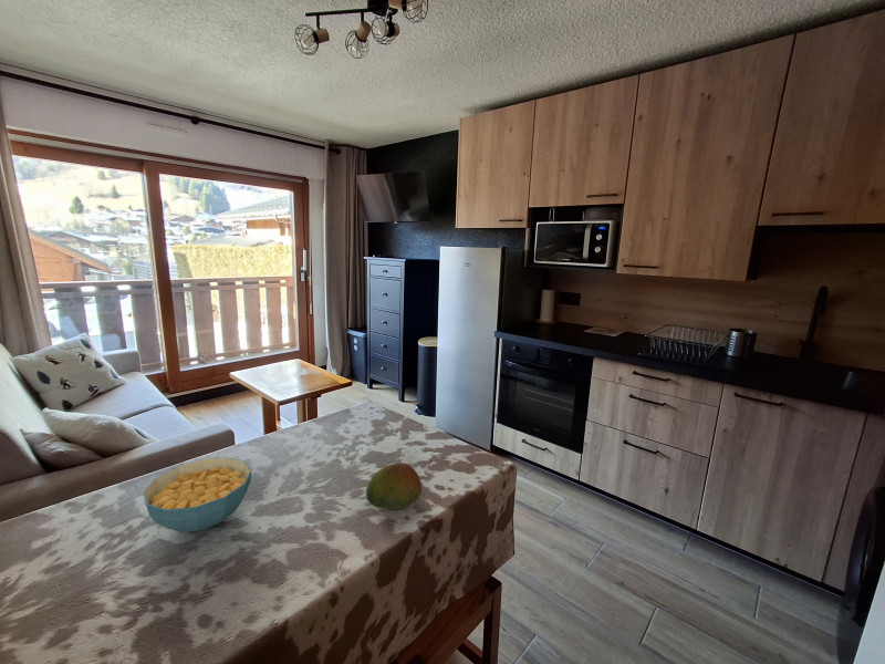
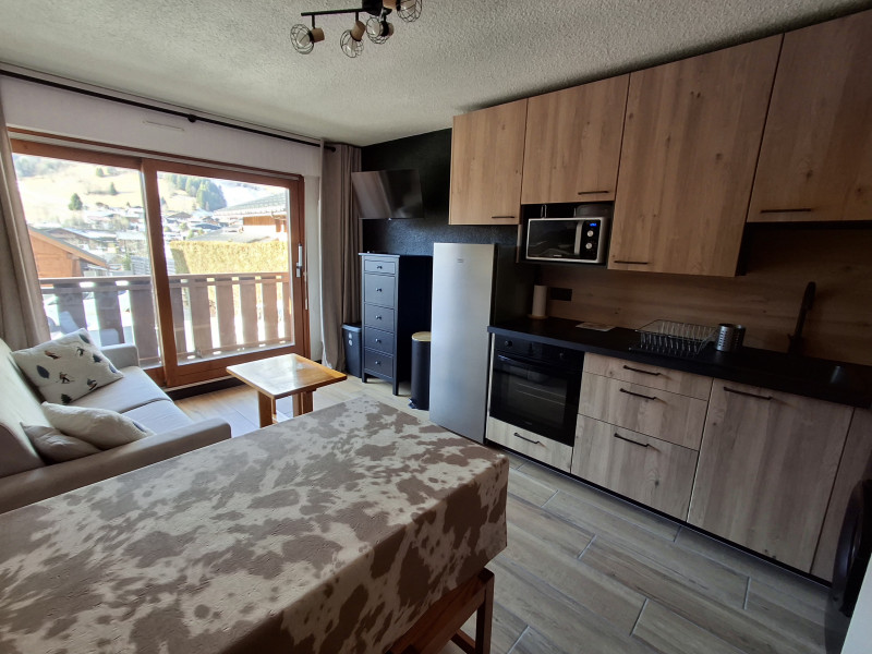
- fruit [365,461,423,510]
- cereal bowl [142,457,252,533]
